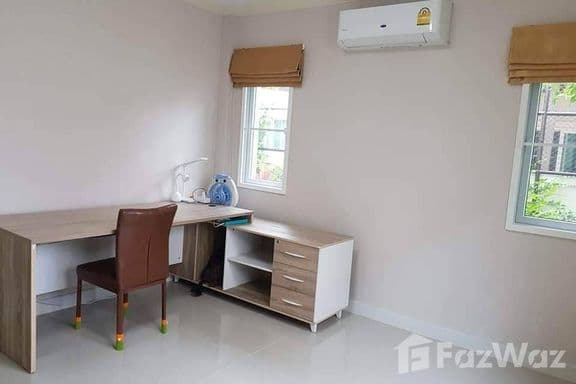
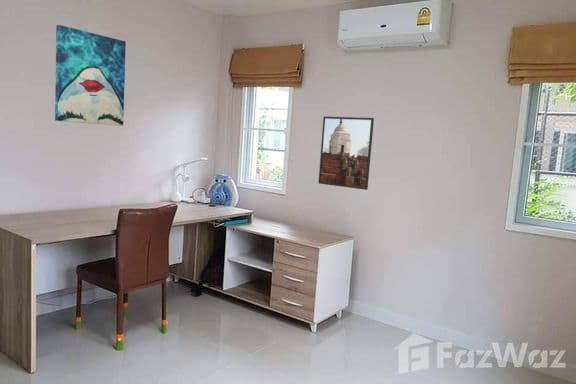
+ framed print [318,116,375,191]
+ wall art [54,24,127,127]
